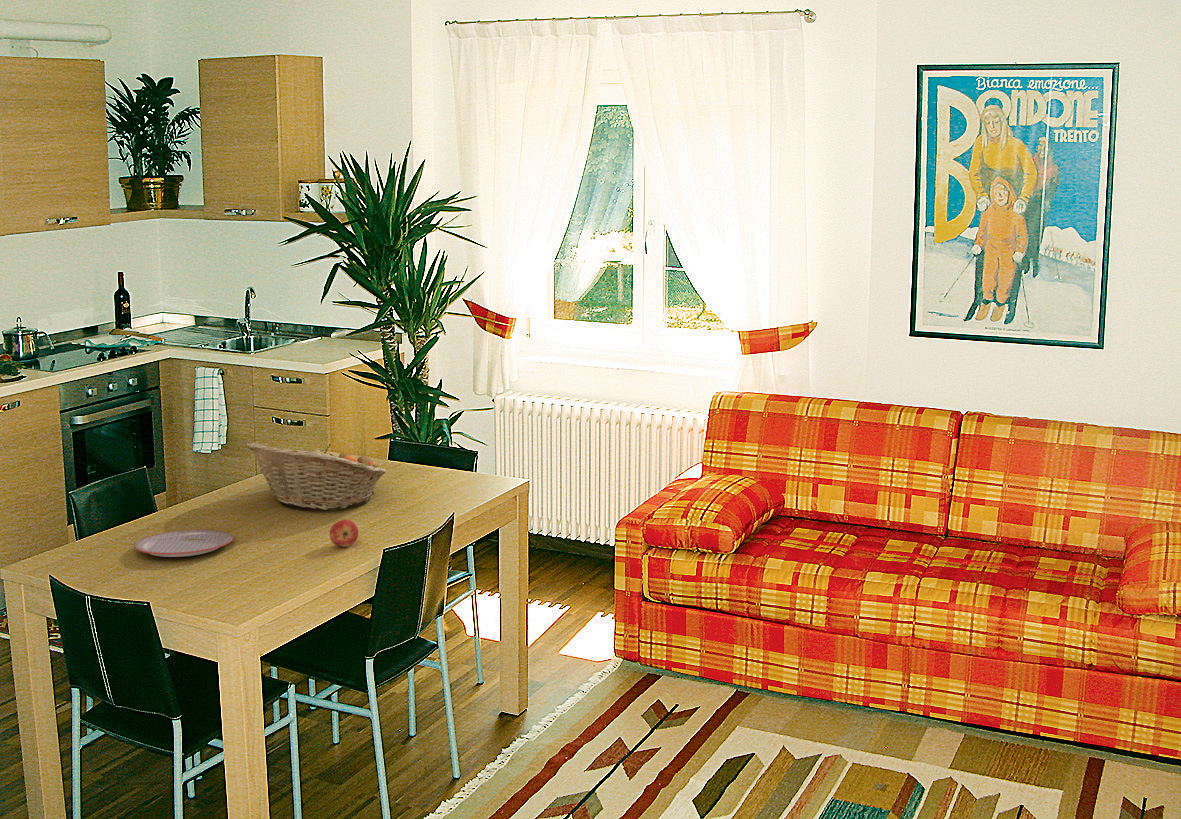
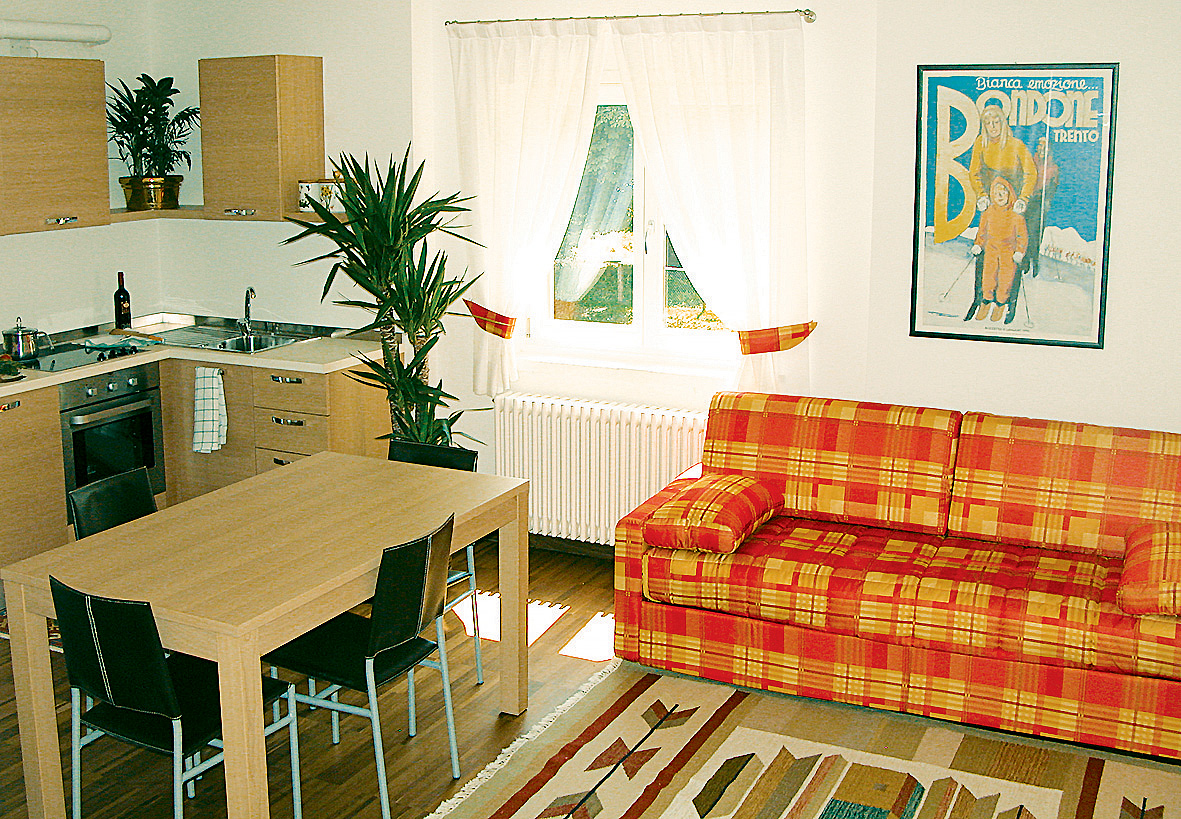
- fruit basket [245,441,387,511]
- apple [329,518,359,548]
- plate [133,529,234,558]
